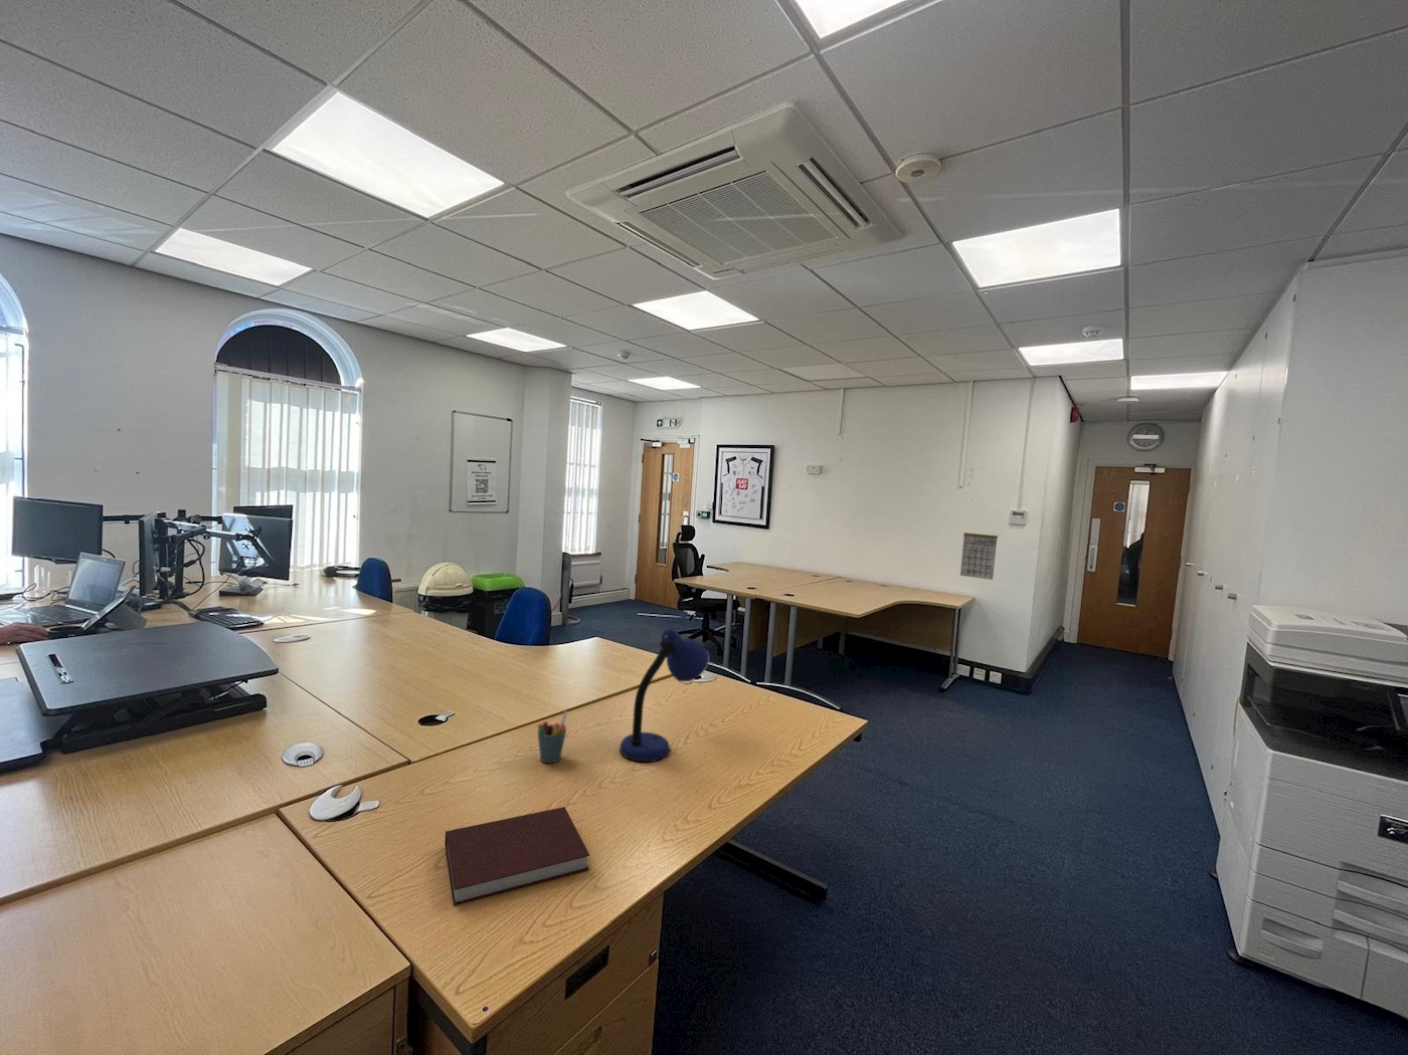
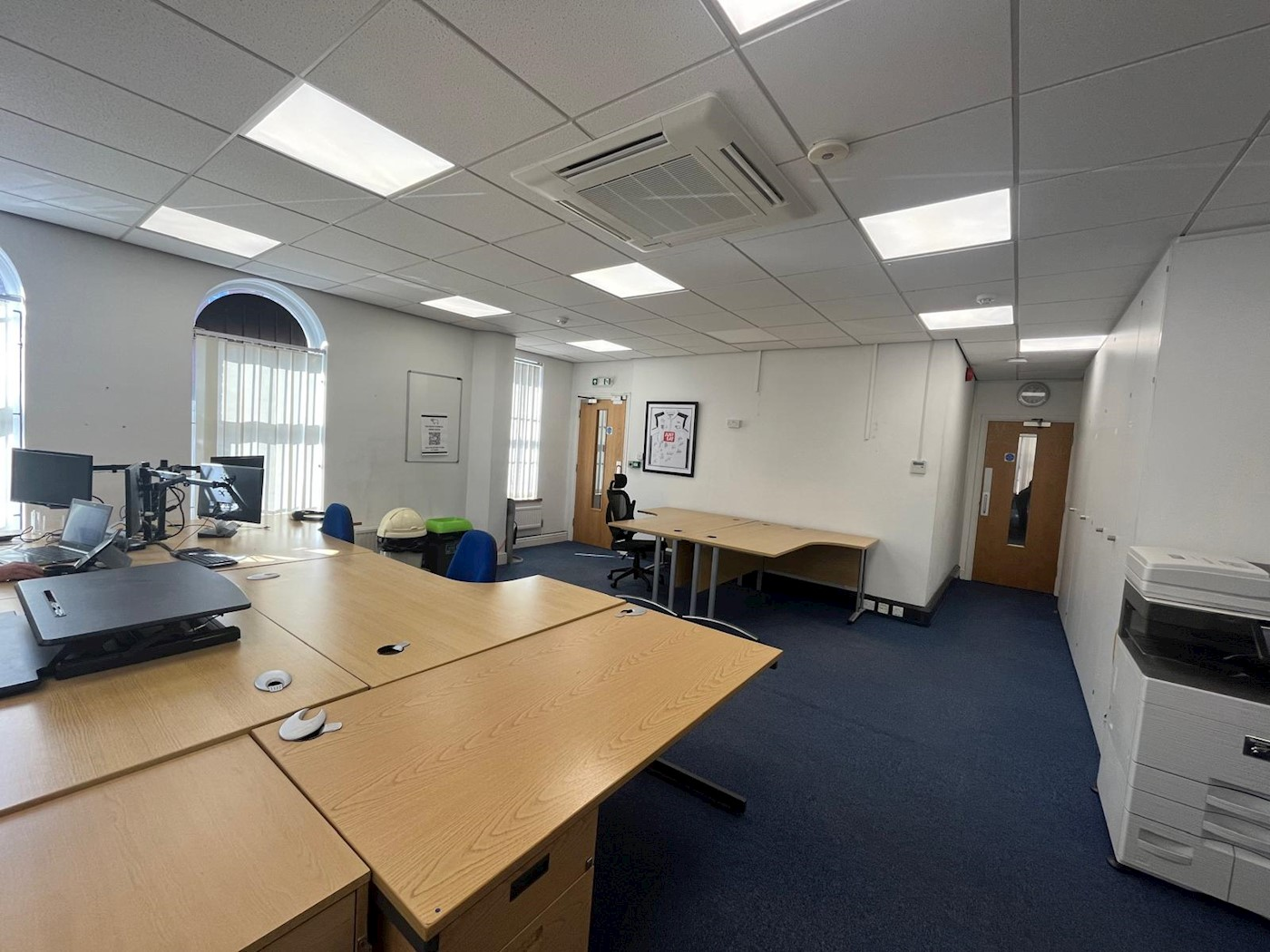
- calendar [959,523,999,581]
- desk lamp [619,627,710,762]
- notebook [443,806,590,907]
- pen holder [537,710,569,764]
